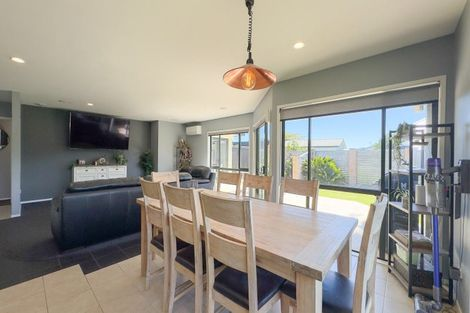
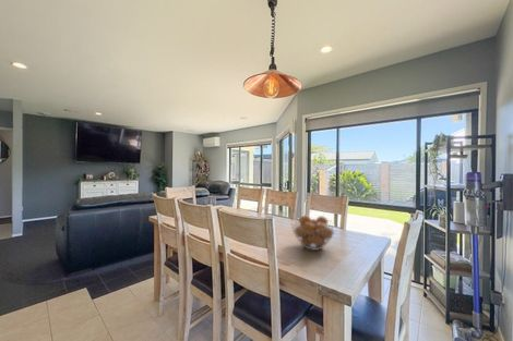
+ fruit basket [290,214,336,252]
